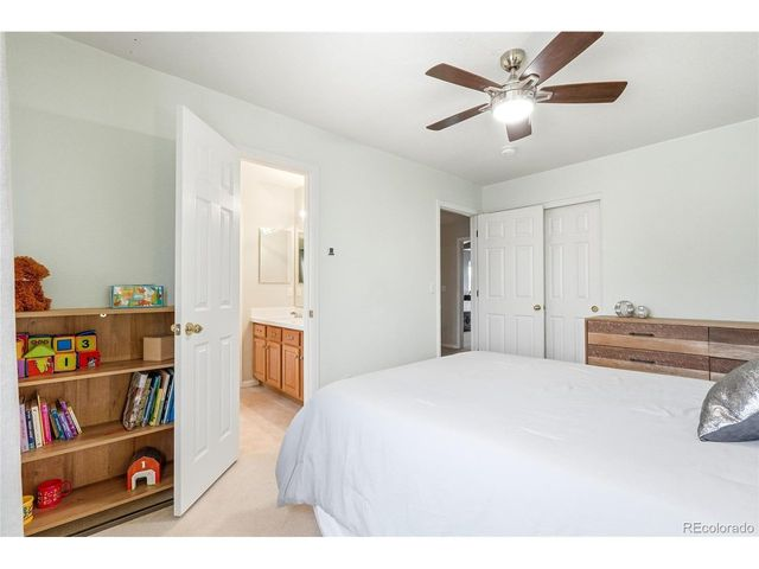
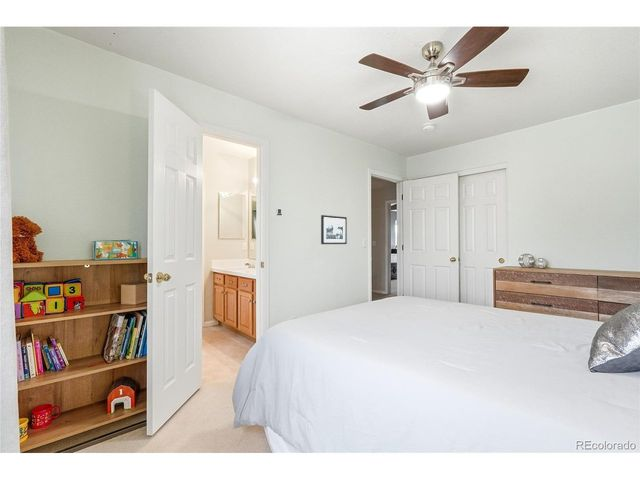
+ picture frame [320,214,348,245]
